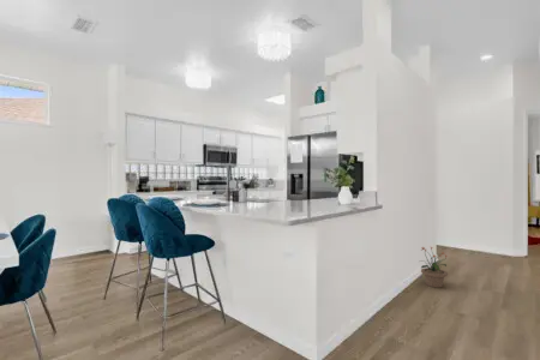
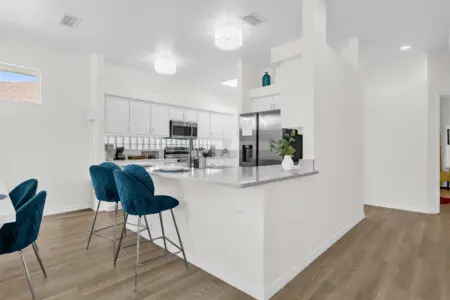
- potted plant [419,245,449,289]
